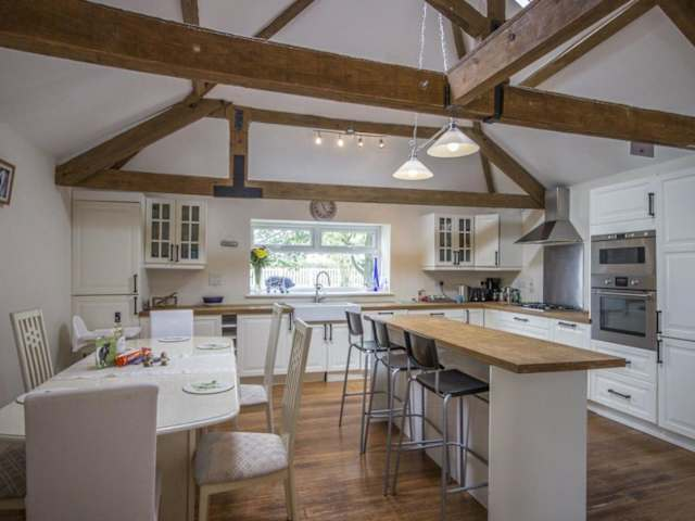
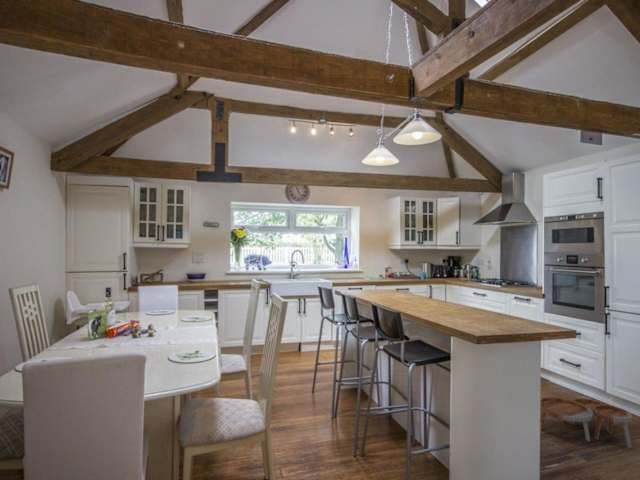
+ nesting tables [540,396,633,449]
